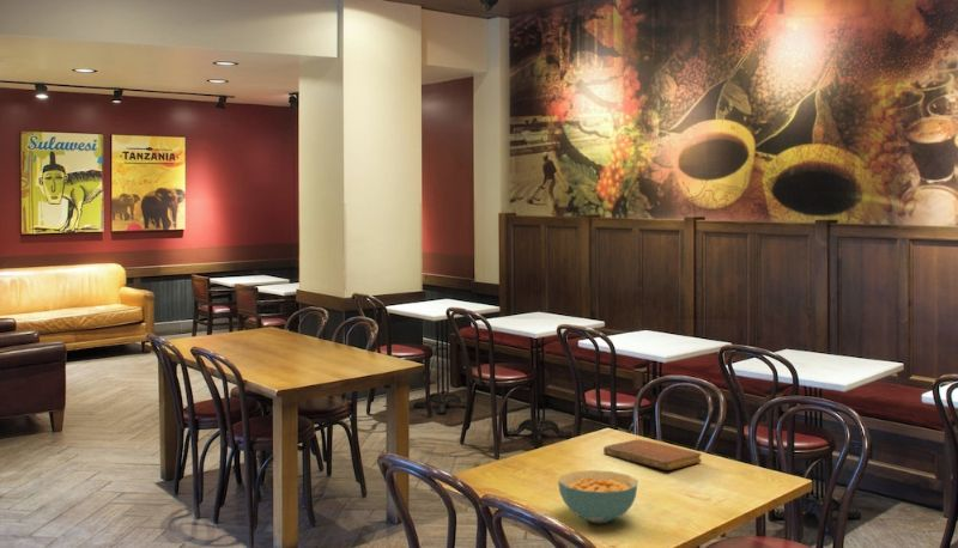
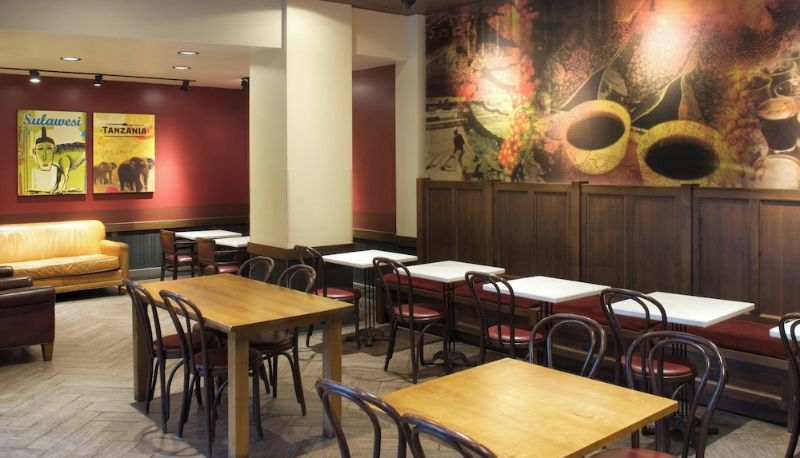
- cereal bowl [557,469,639,524]
- notebook [602,438,703,471]
